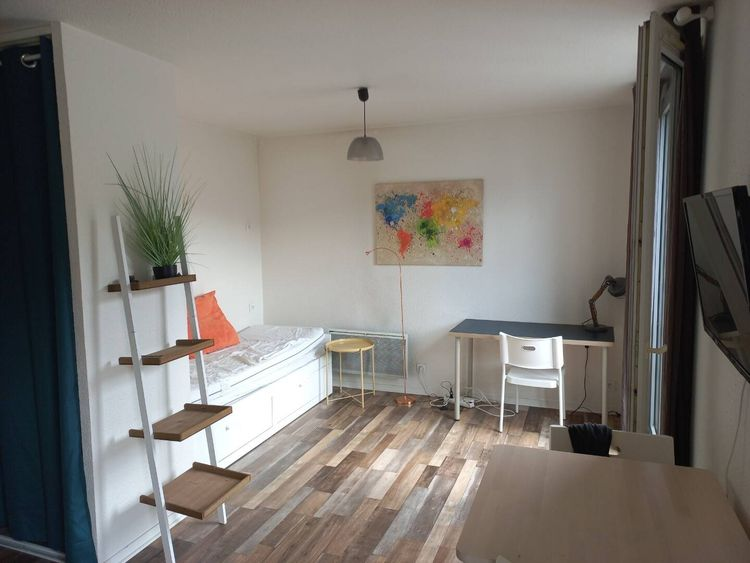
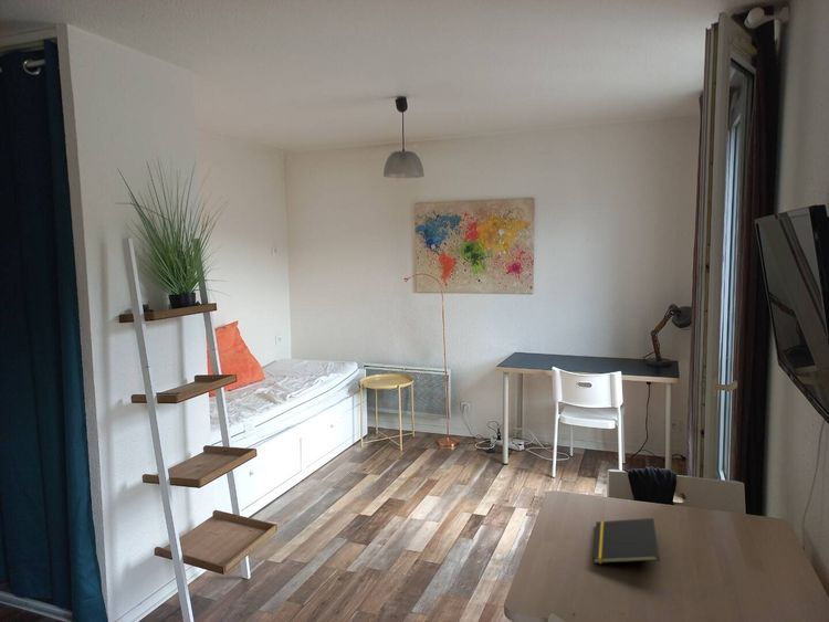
+ notepad [592,517,660,565]
